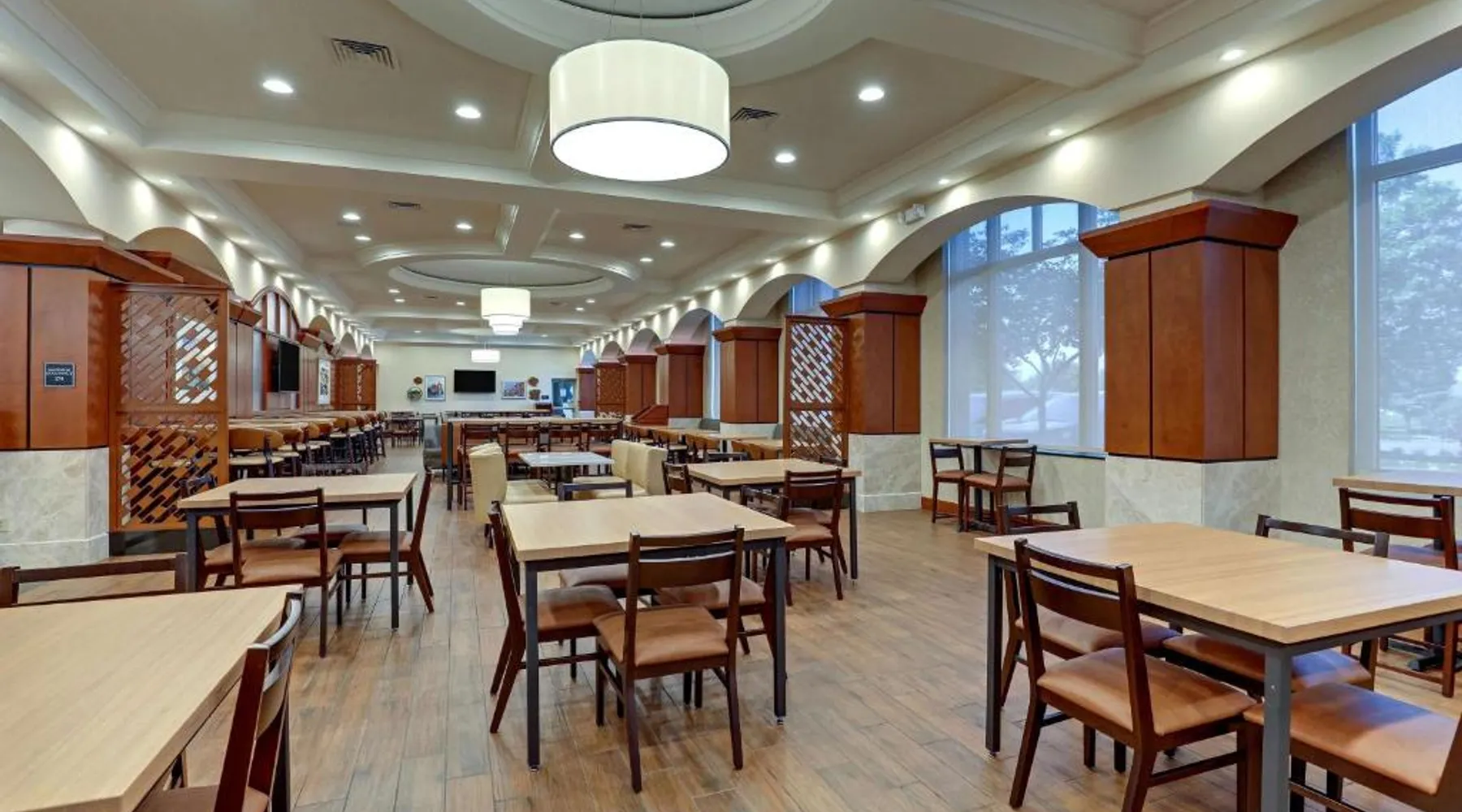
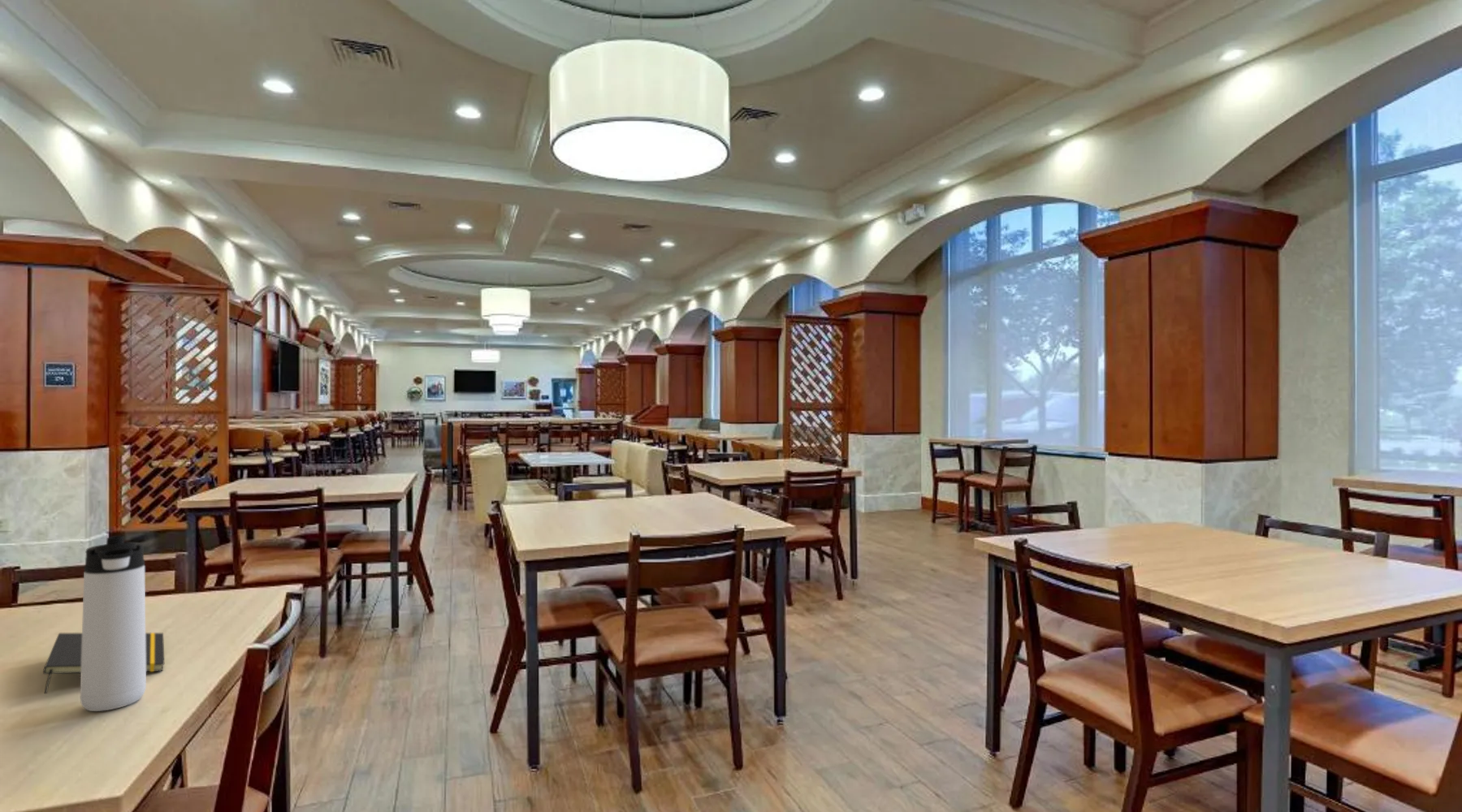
+ thermos bottle [80,535,147,712]
+ notepad [42,632,165,694]
